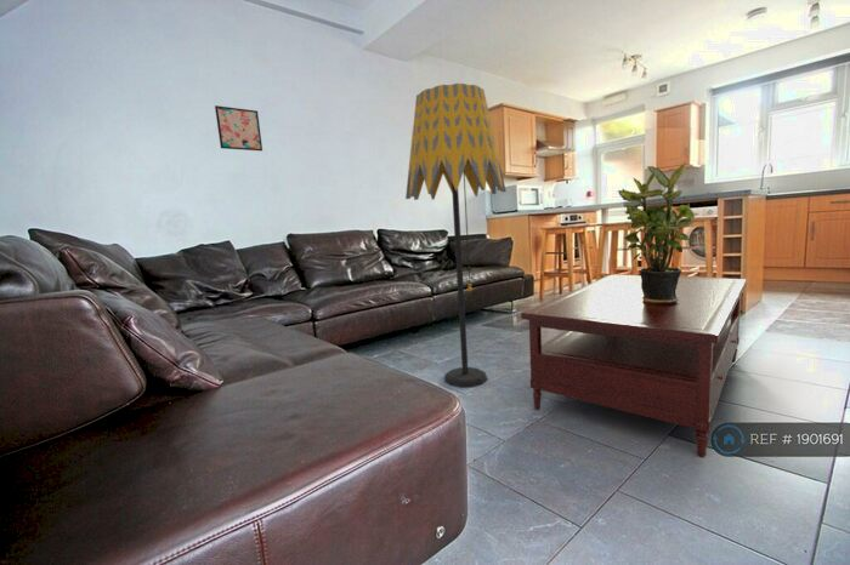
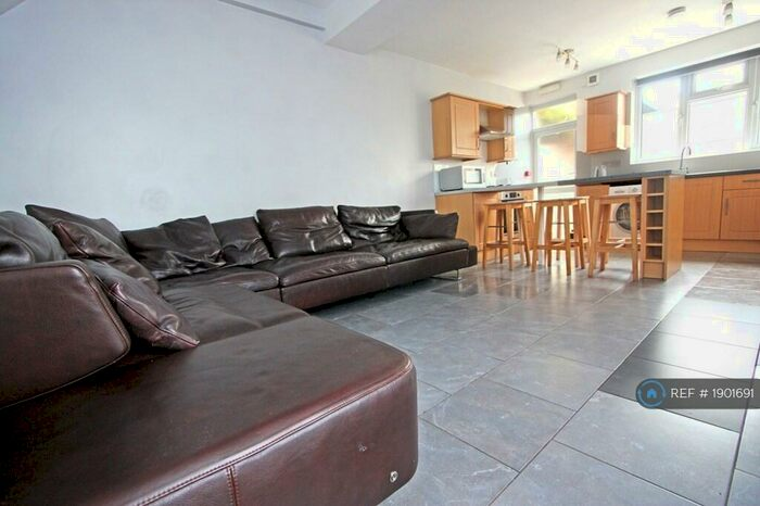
- coffee table [520,273,748,458]
- wall art [214,104,264,152]
- floor lamp [404,82,508,388]
- potted plant [617,162,696,304]
